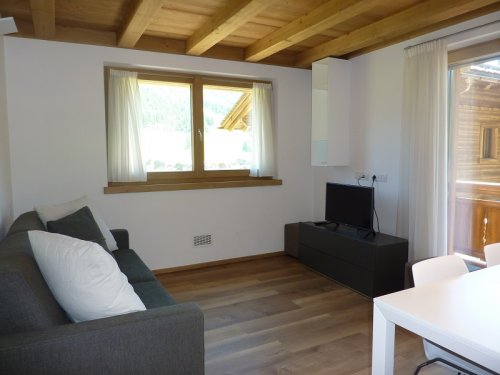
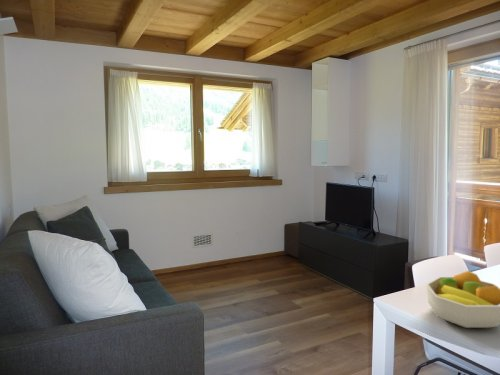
+ fruit bowl [425,270,500,329]
